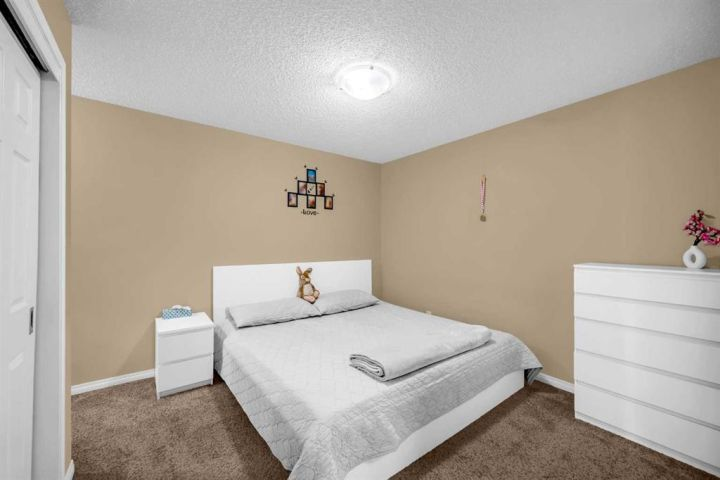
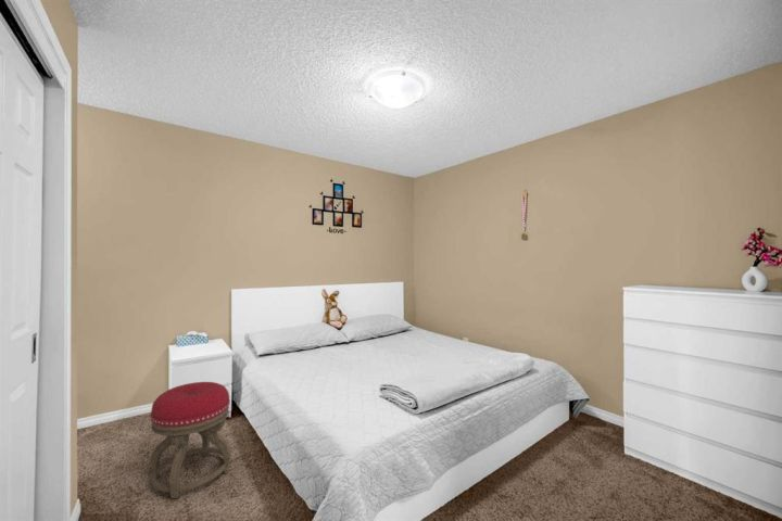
+ stool [150,381,232,499]
